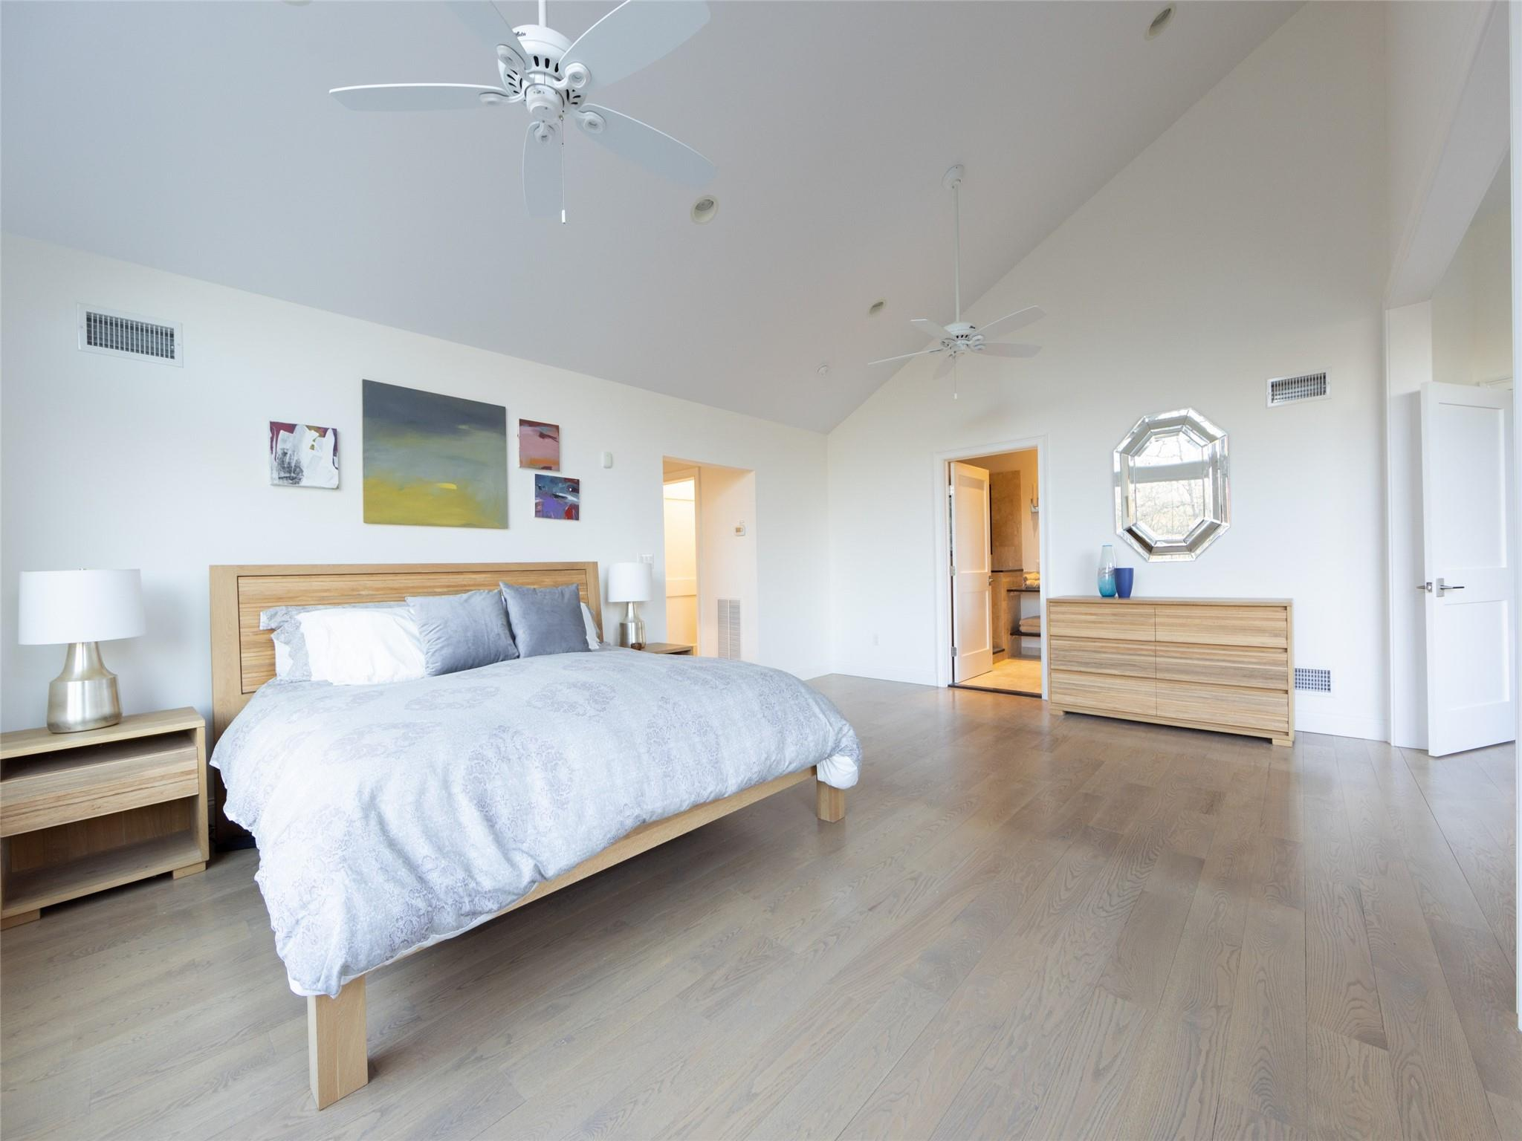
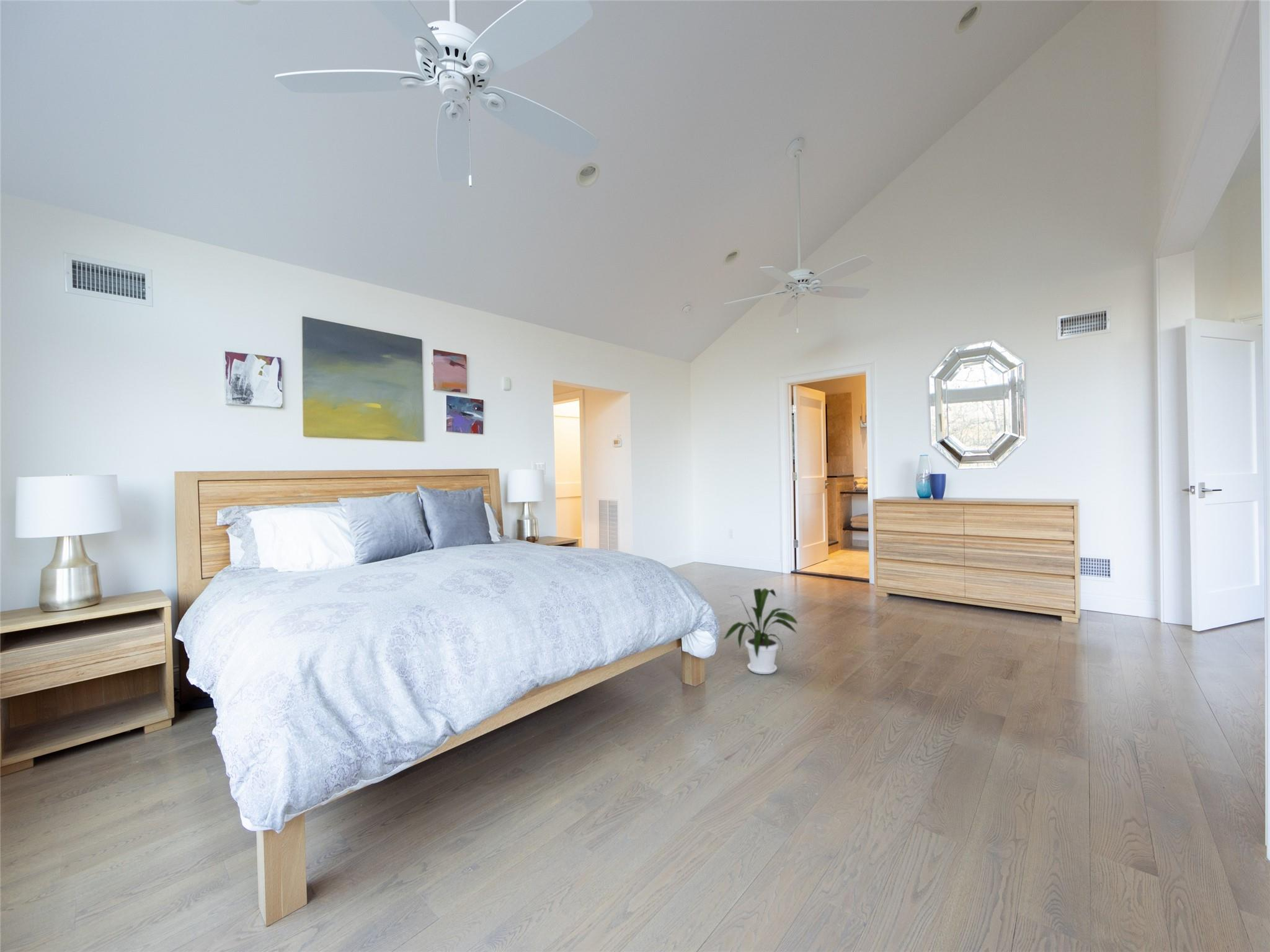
+ house plant [722,588,798,675]
